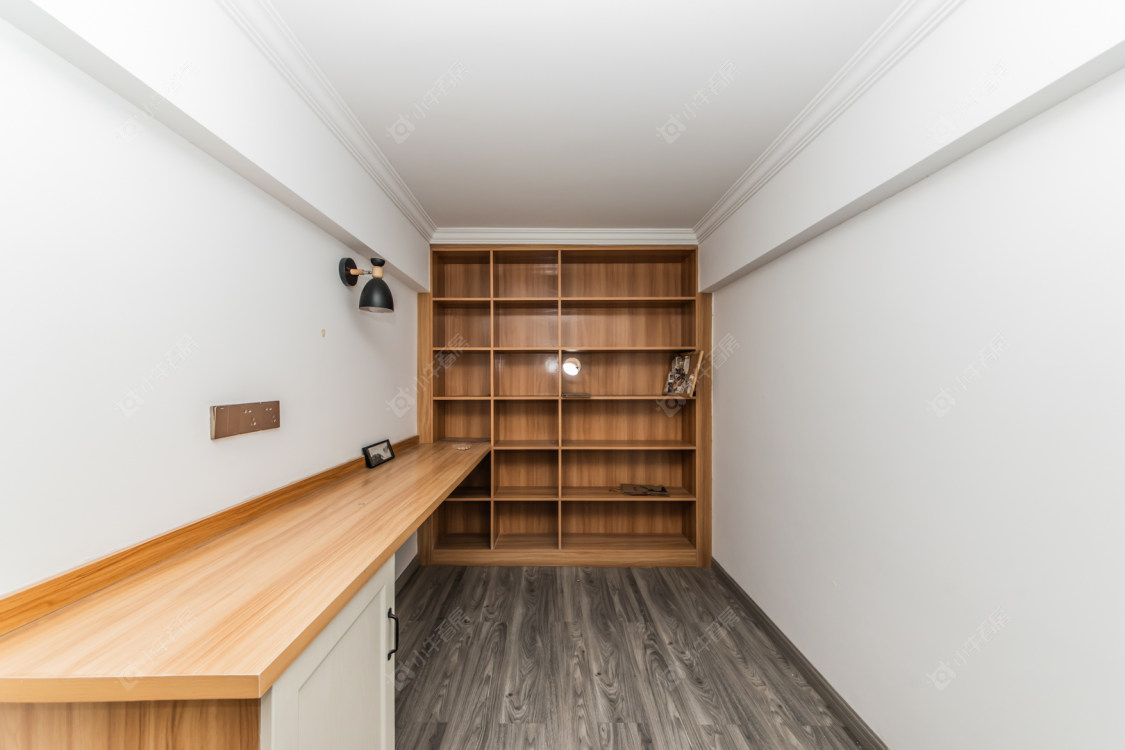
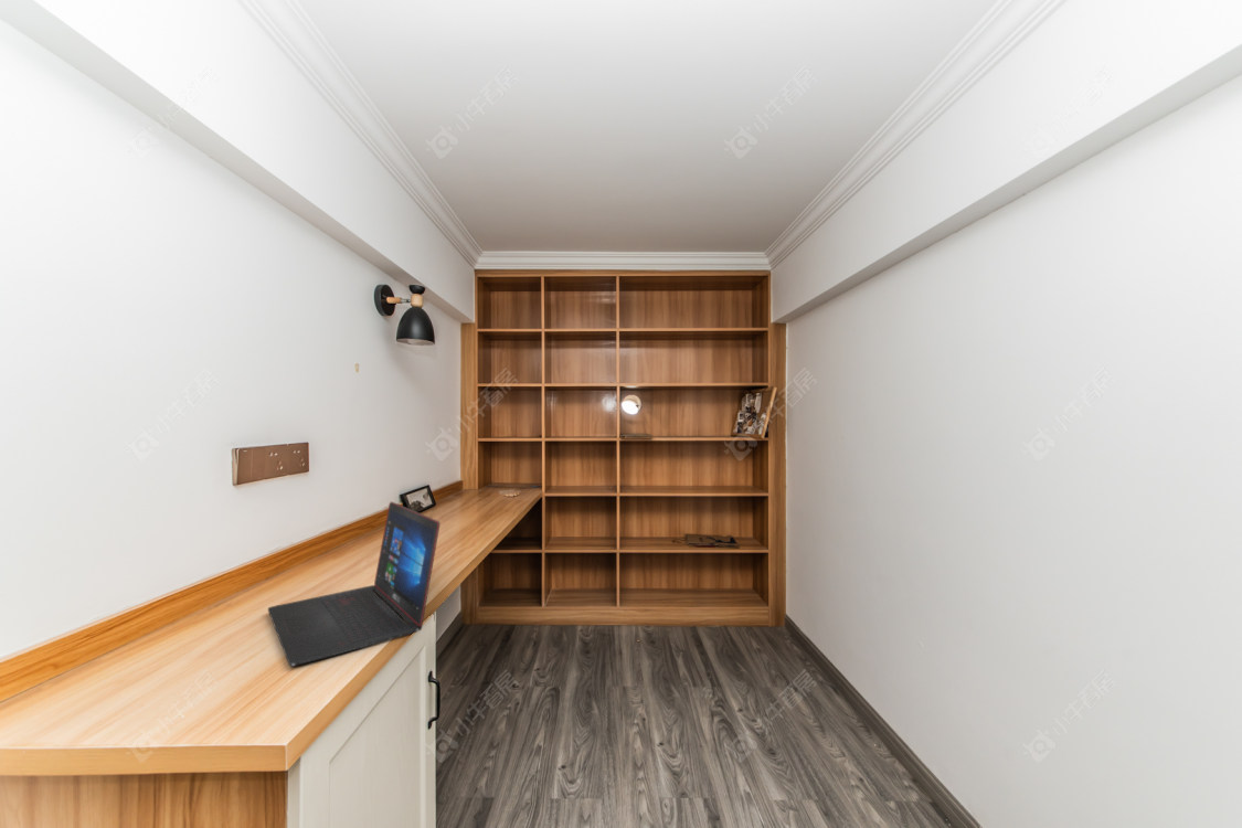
+ laptop [267,501,440,667]
